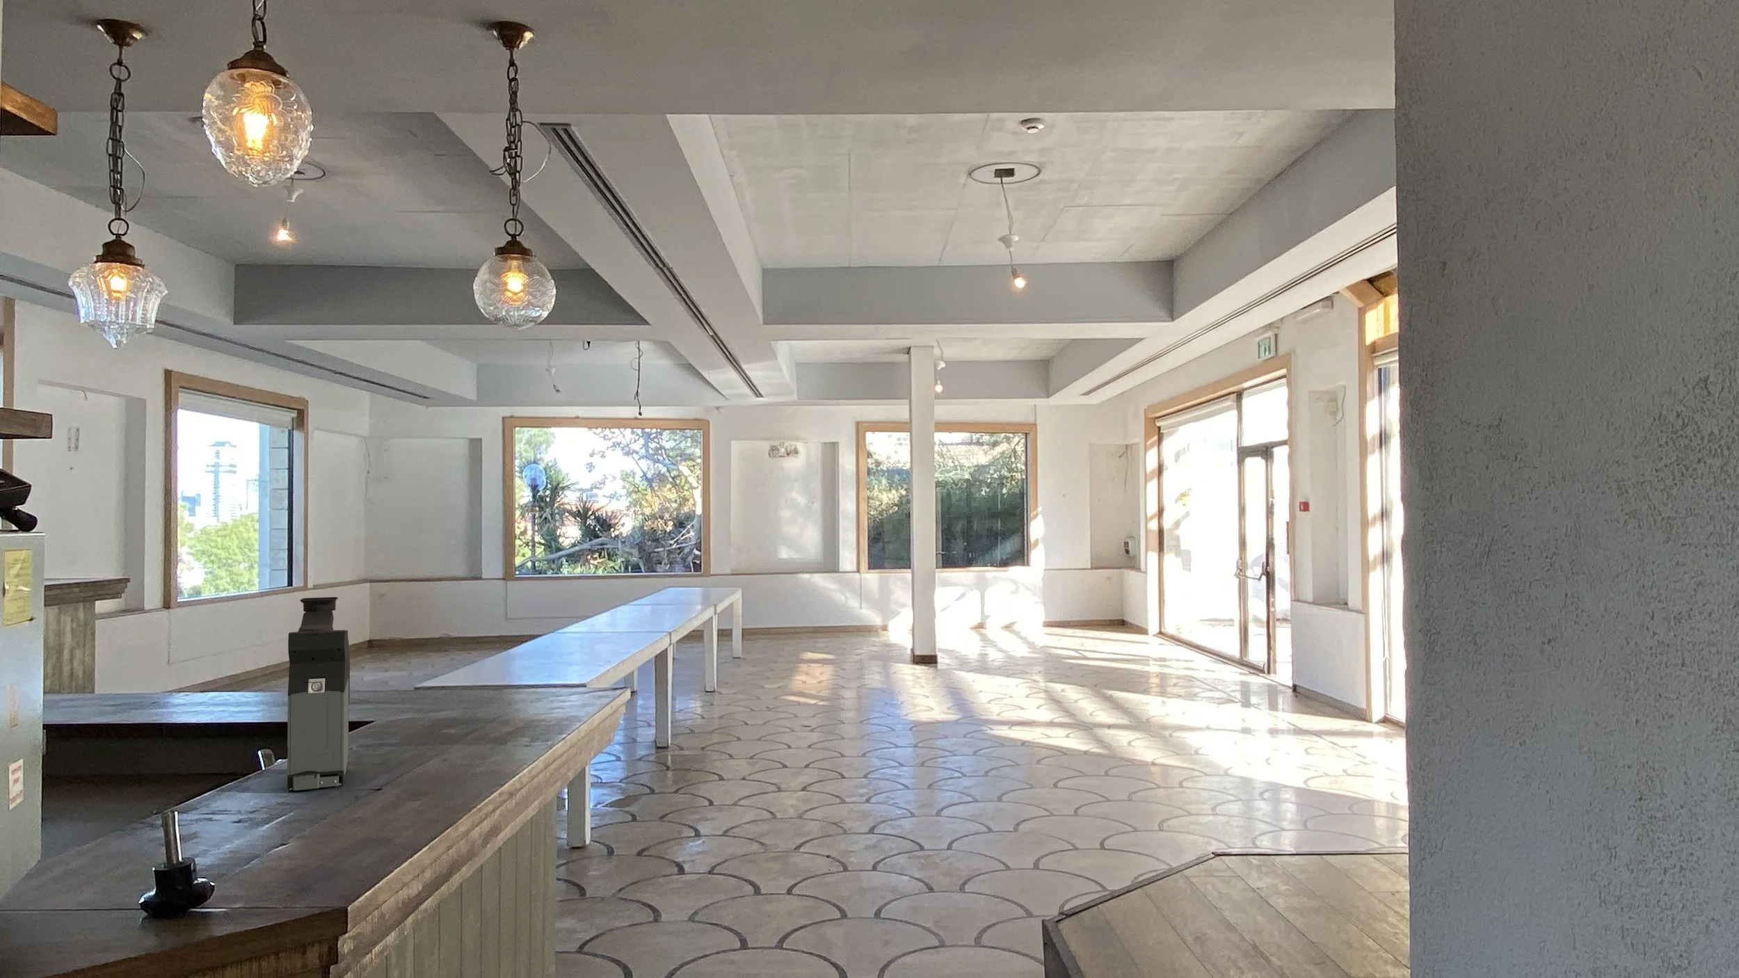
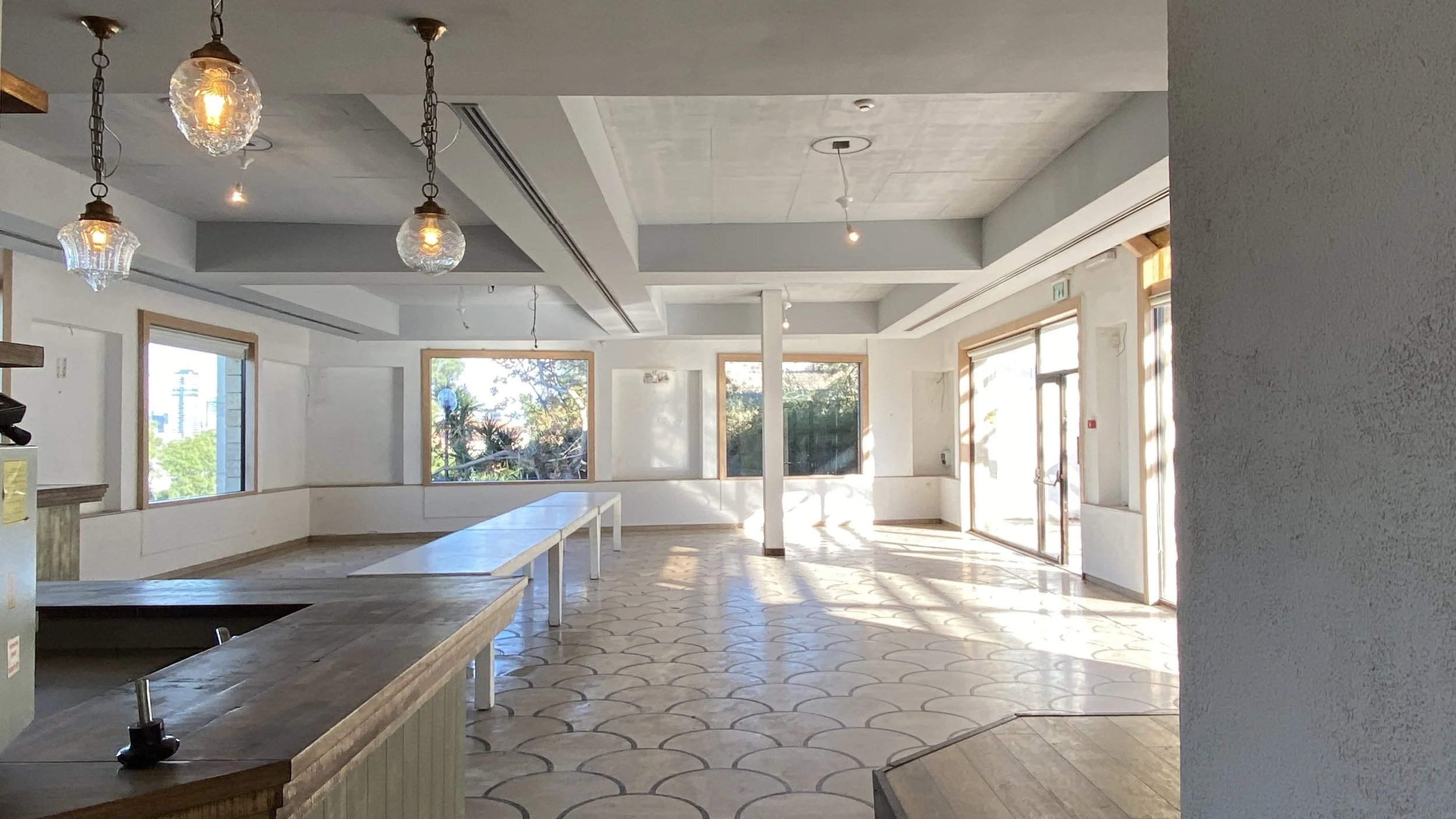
- coffee maker [287,596,351,792]
